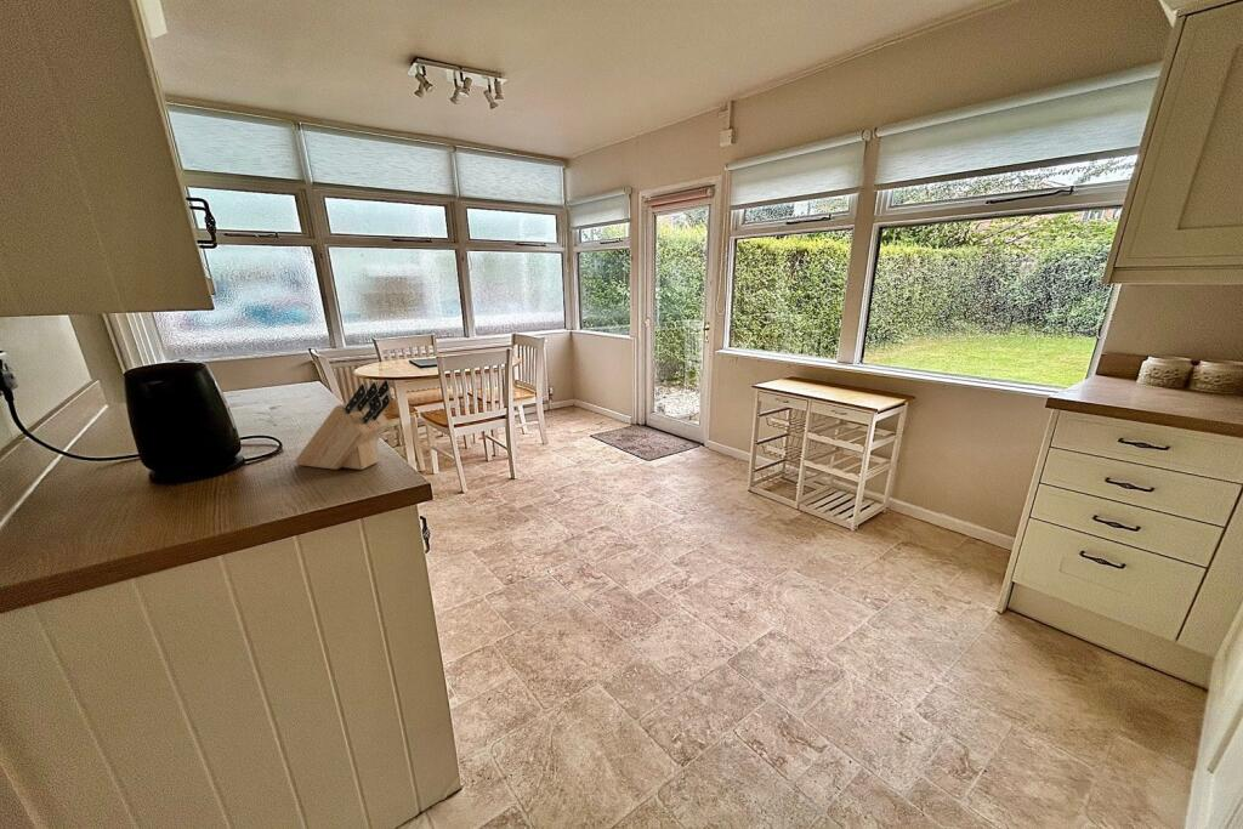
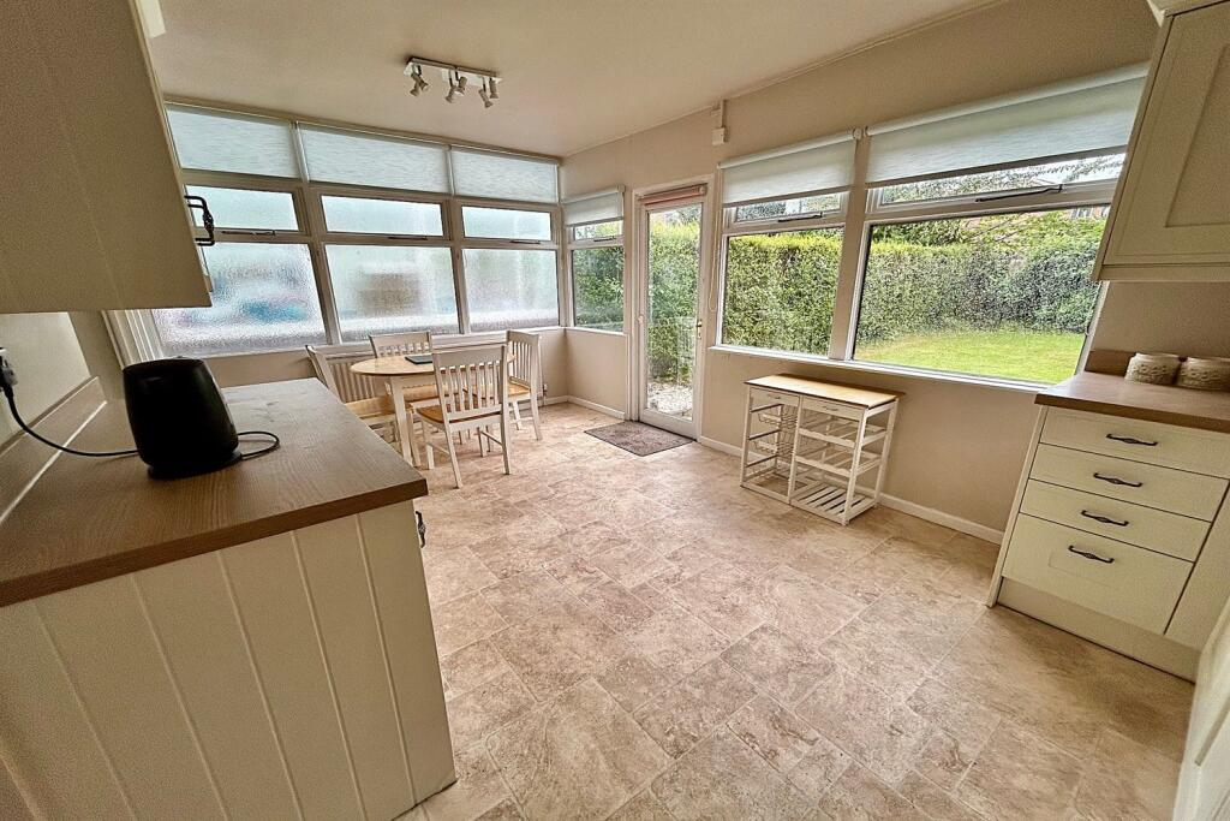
- knife block [294,379,392,471]
